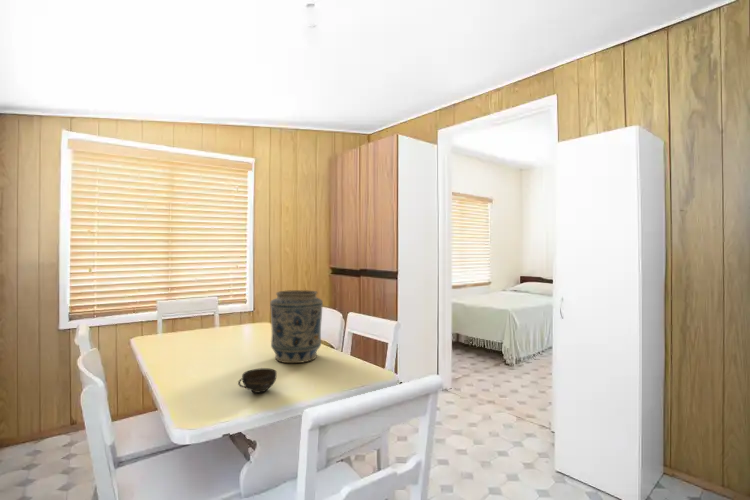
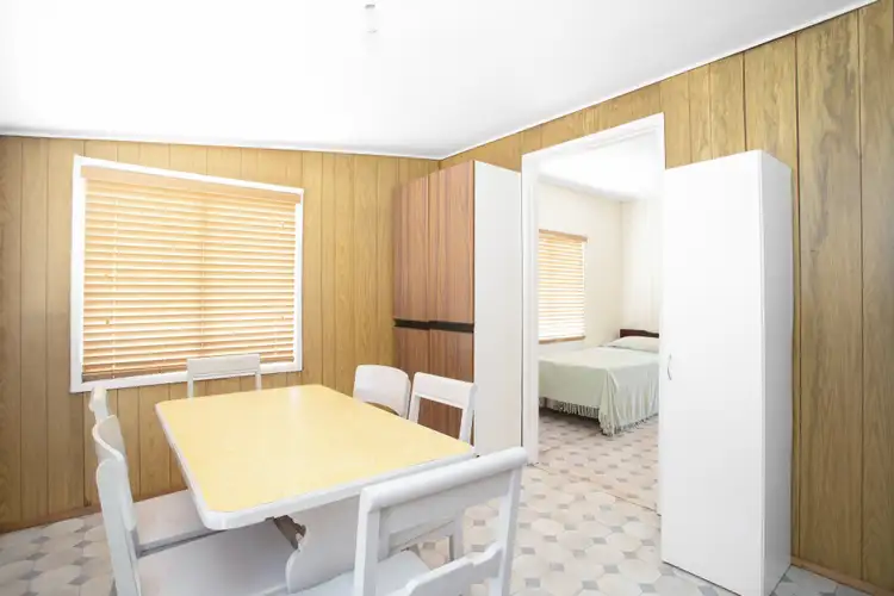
- cup [237,367,278,394]
- vase [269,289,324,364]
